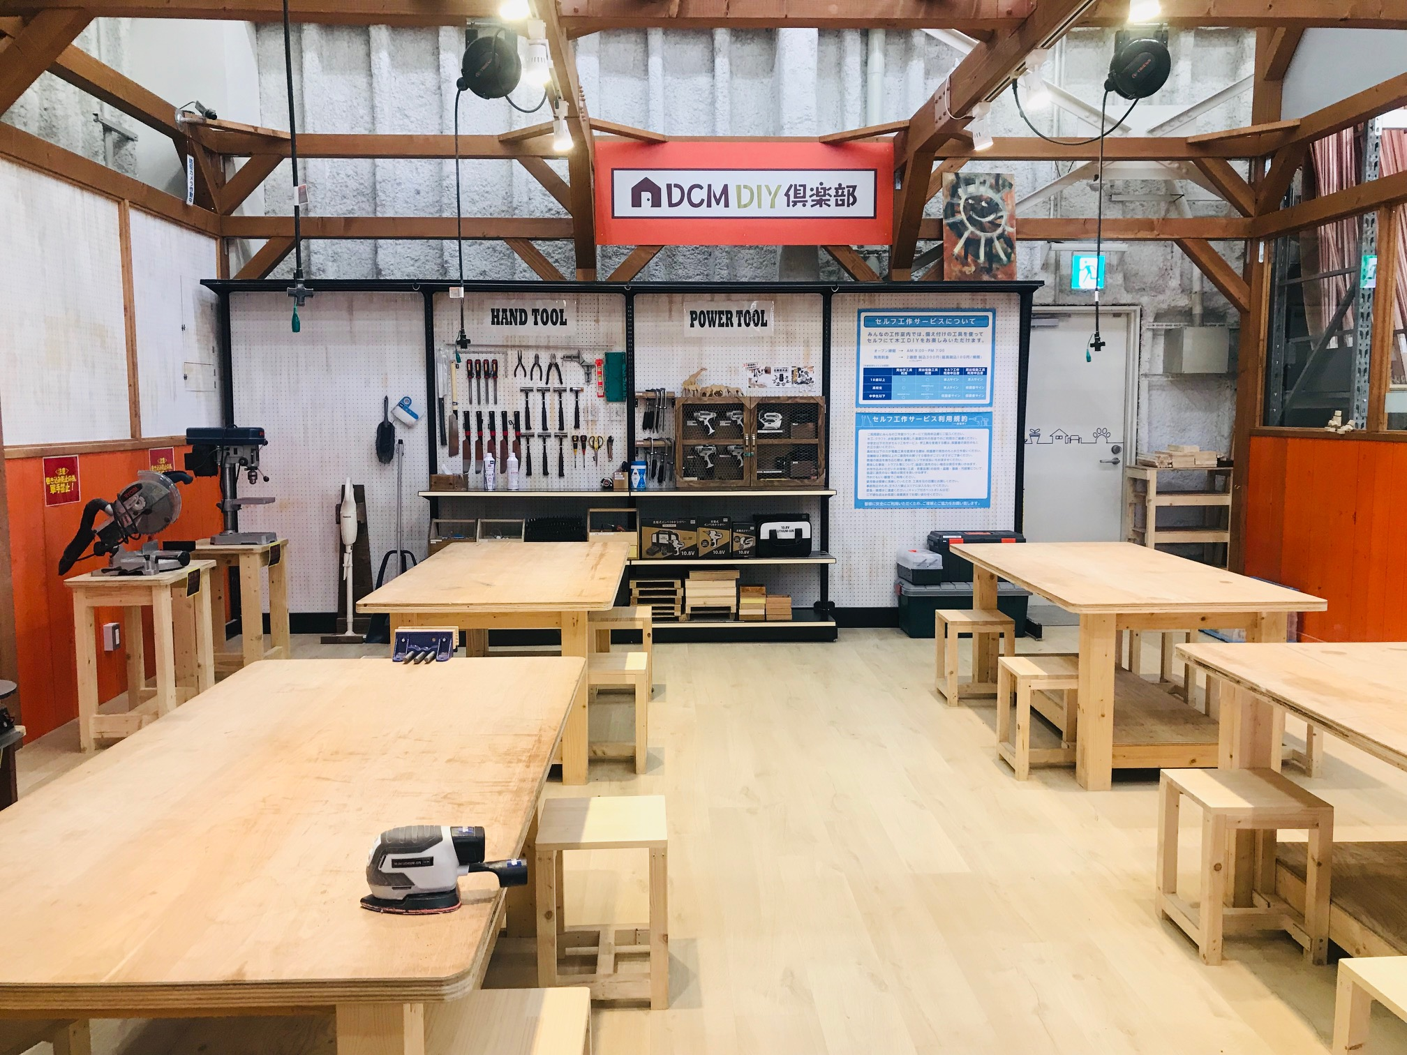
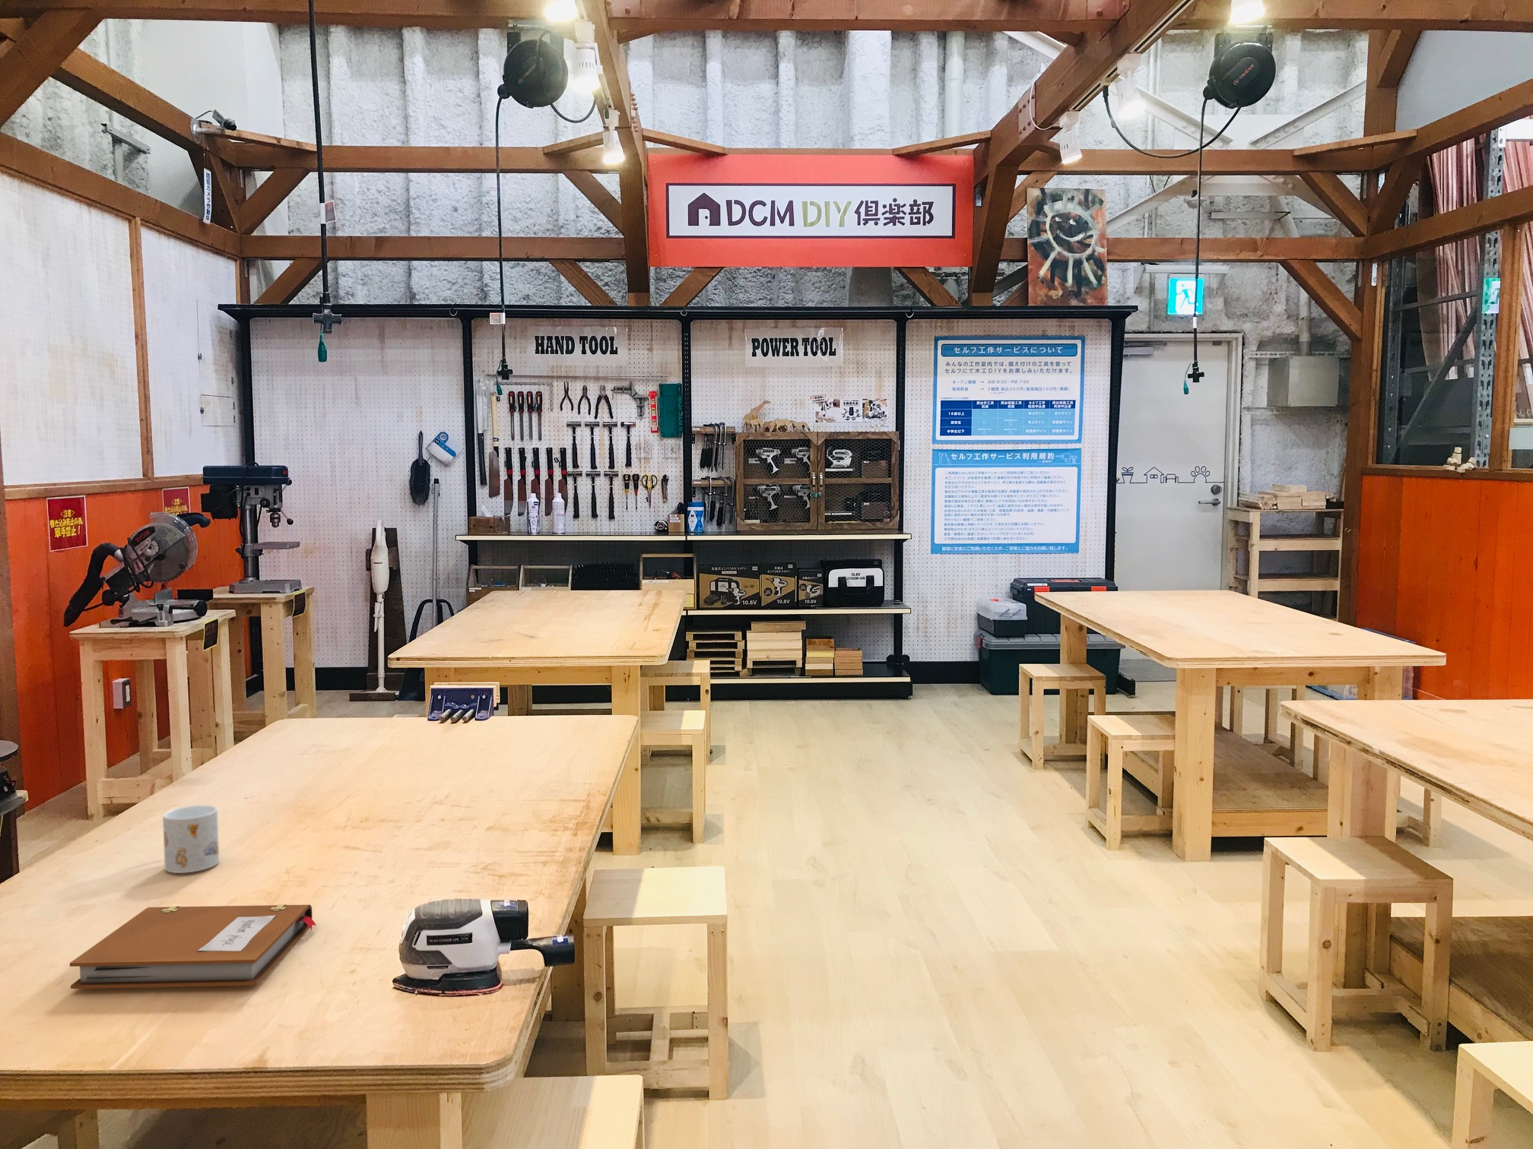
+ notebook [69,904,317,990]
+ mug [162,804,220,874]
